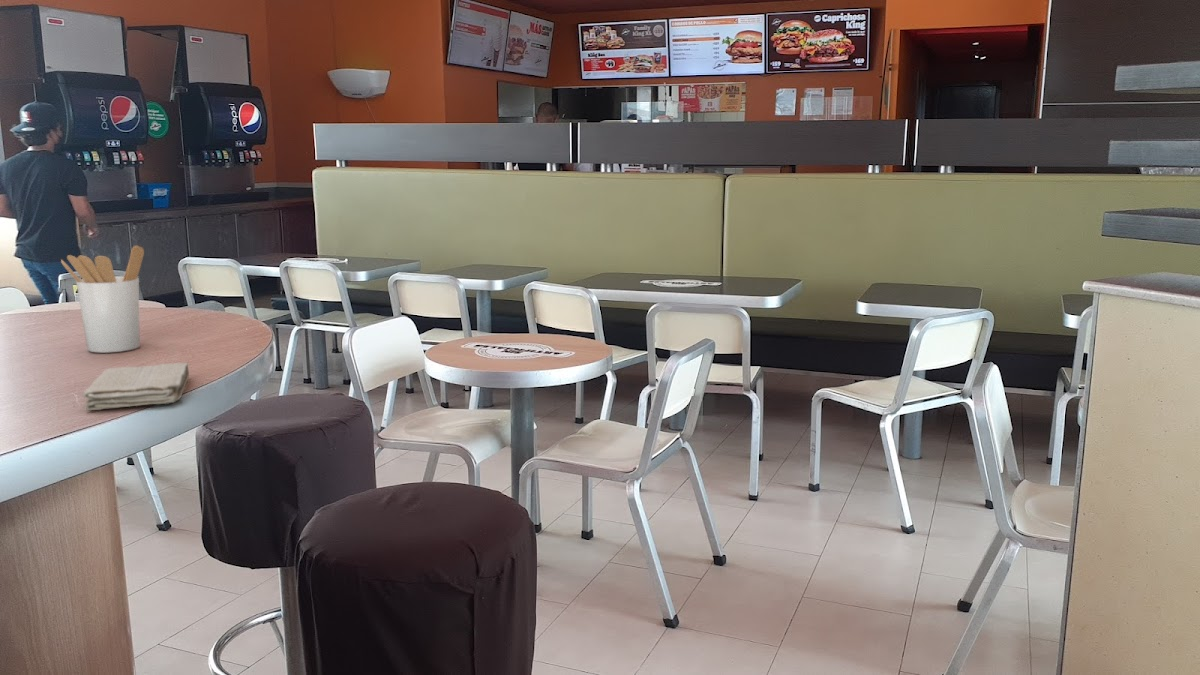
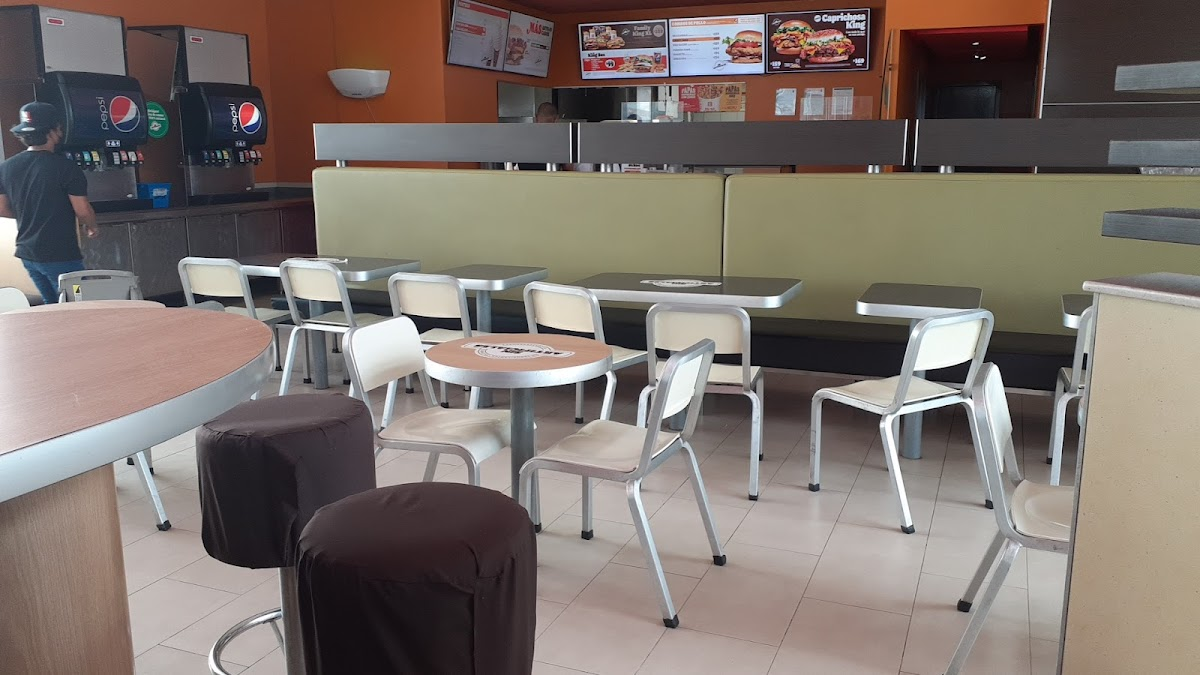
- utensil holder [60,244,145,354]
- washcloth [82,362,190,411]
